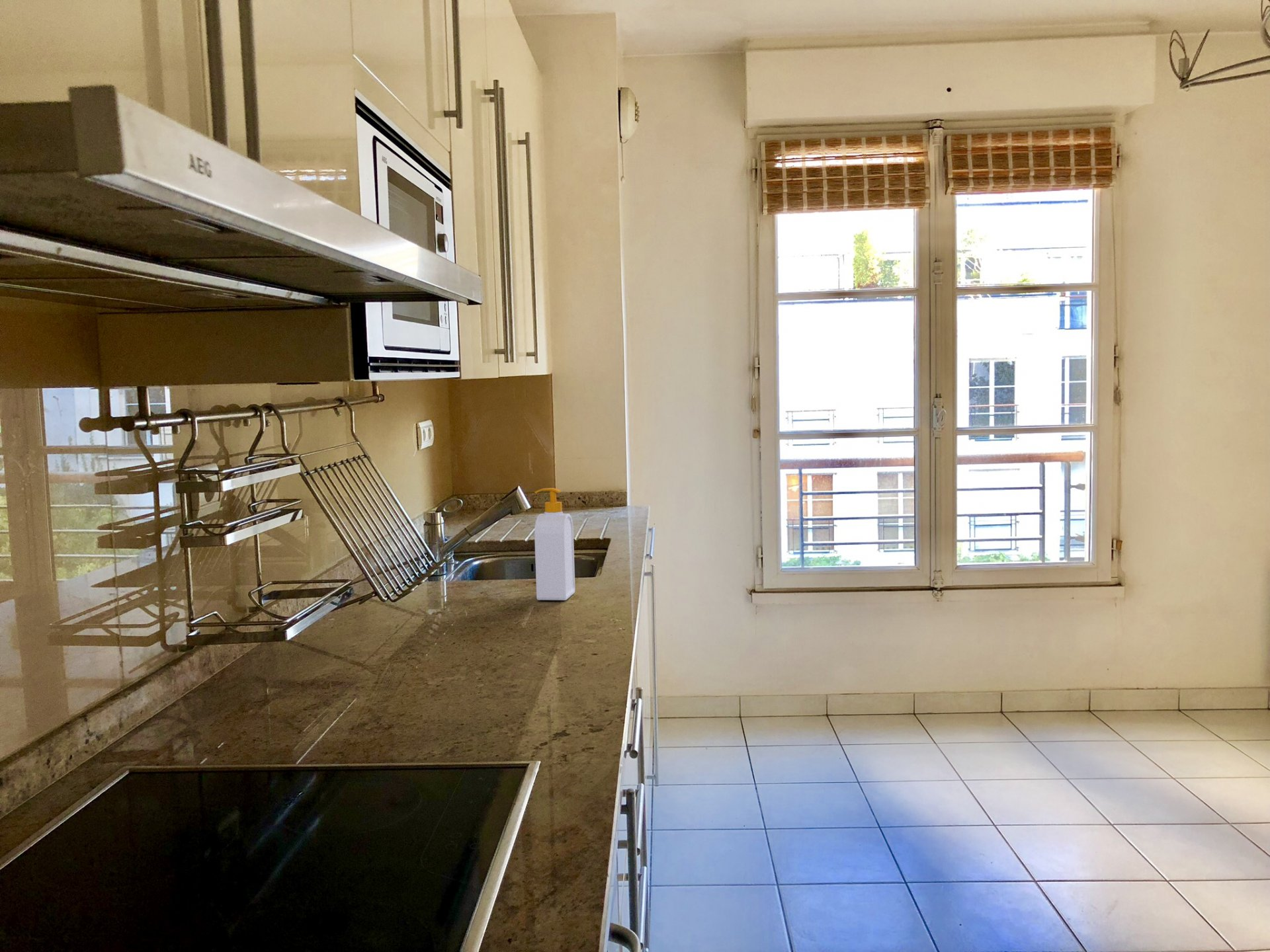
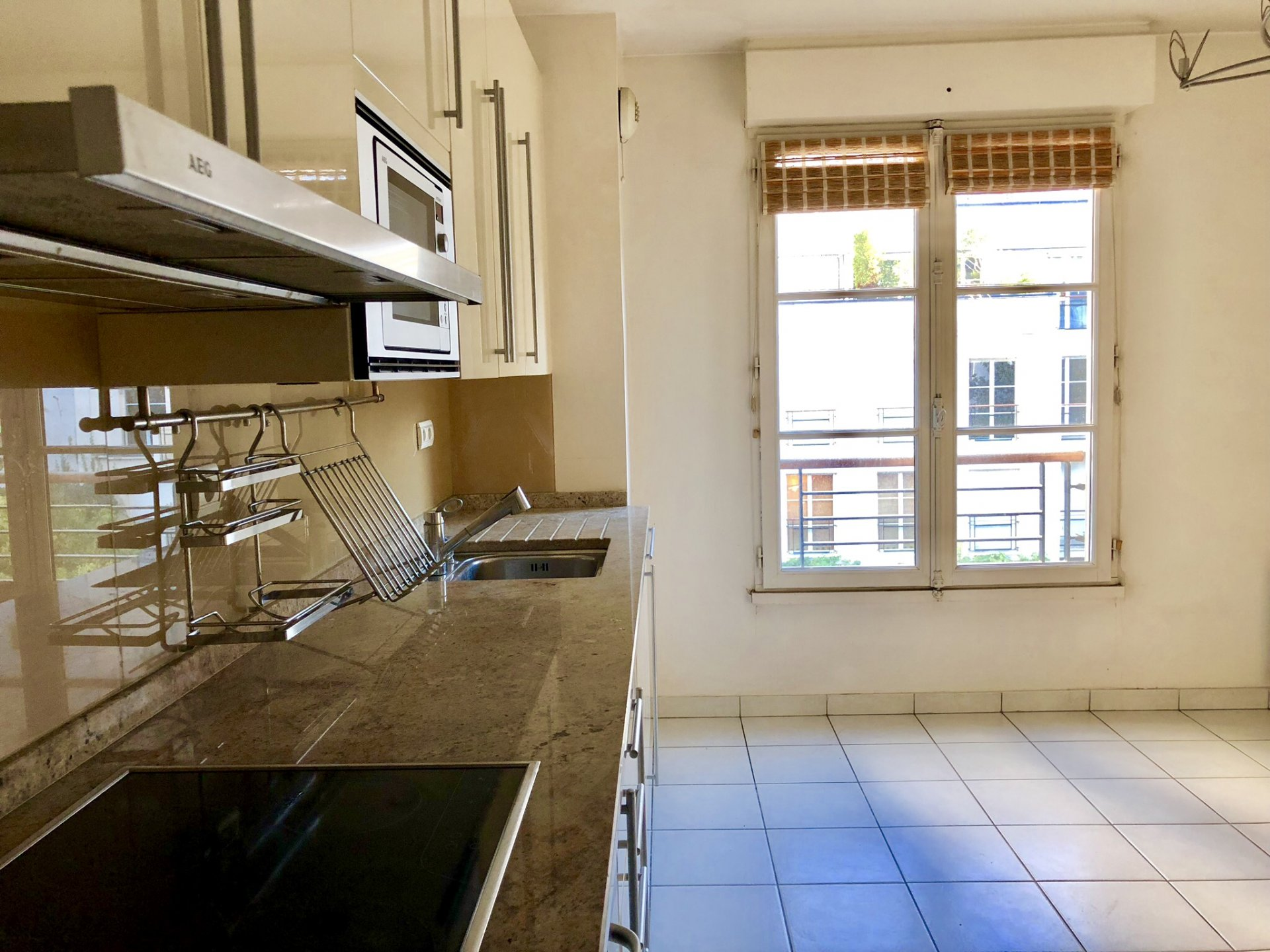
- soap bottle [534,487,575,601]
